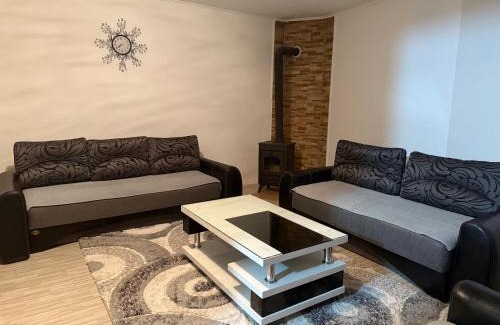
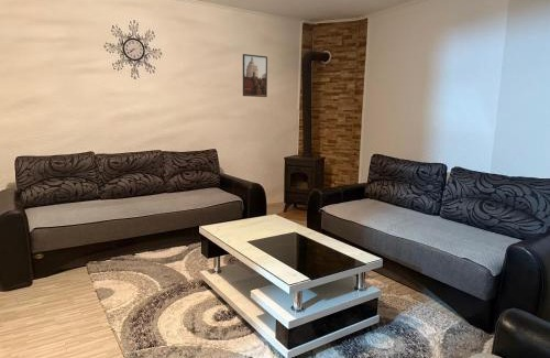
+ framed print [242,53,268,98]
